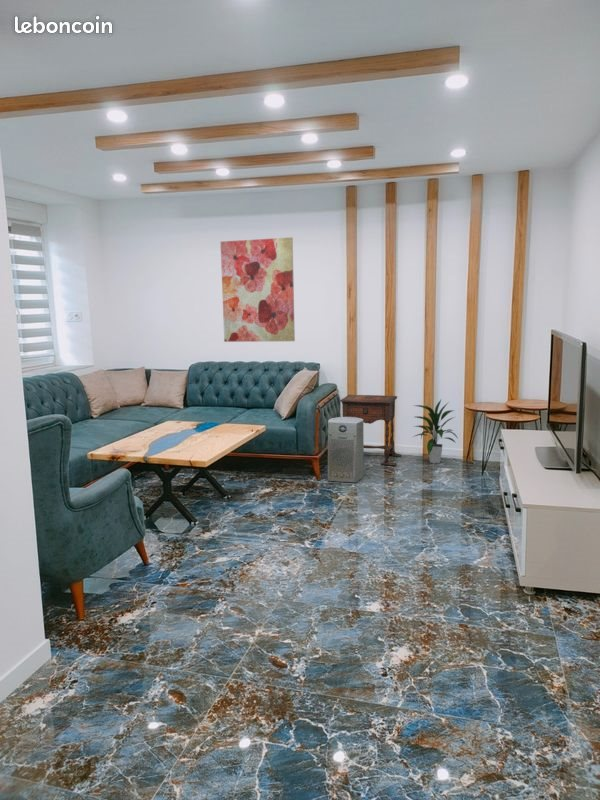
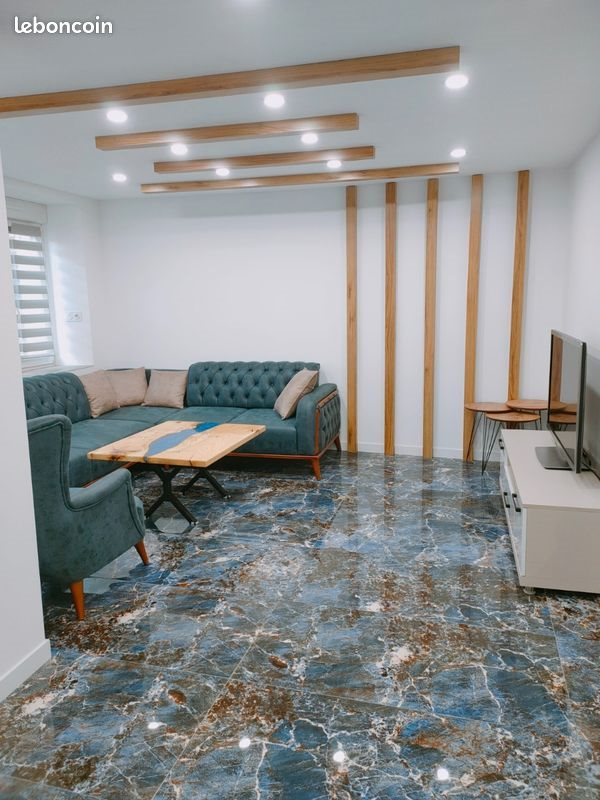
- indoor plant [410,399,458,464]
- fan [327,416,365,484]
- side table [339,394,402,466]
- wall art [219,236,296,343]
